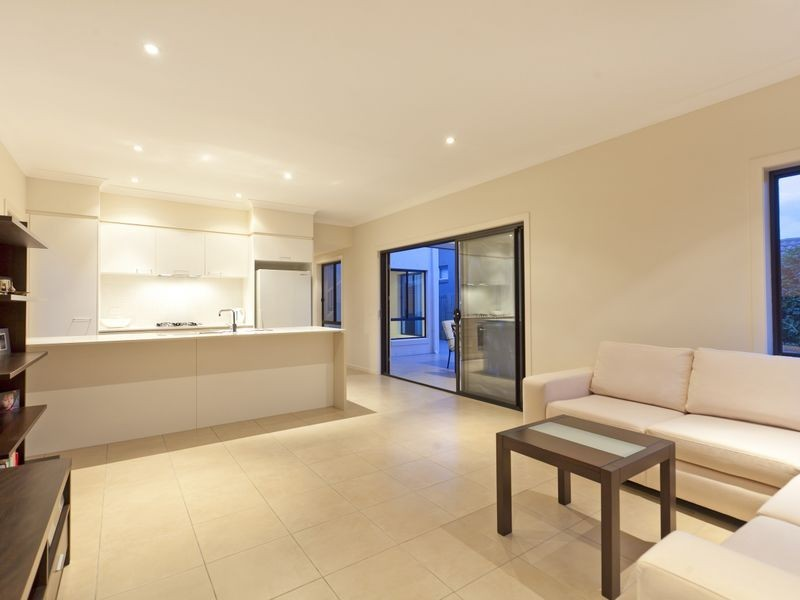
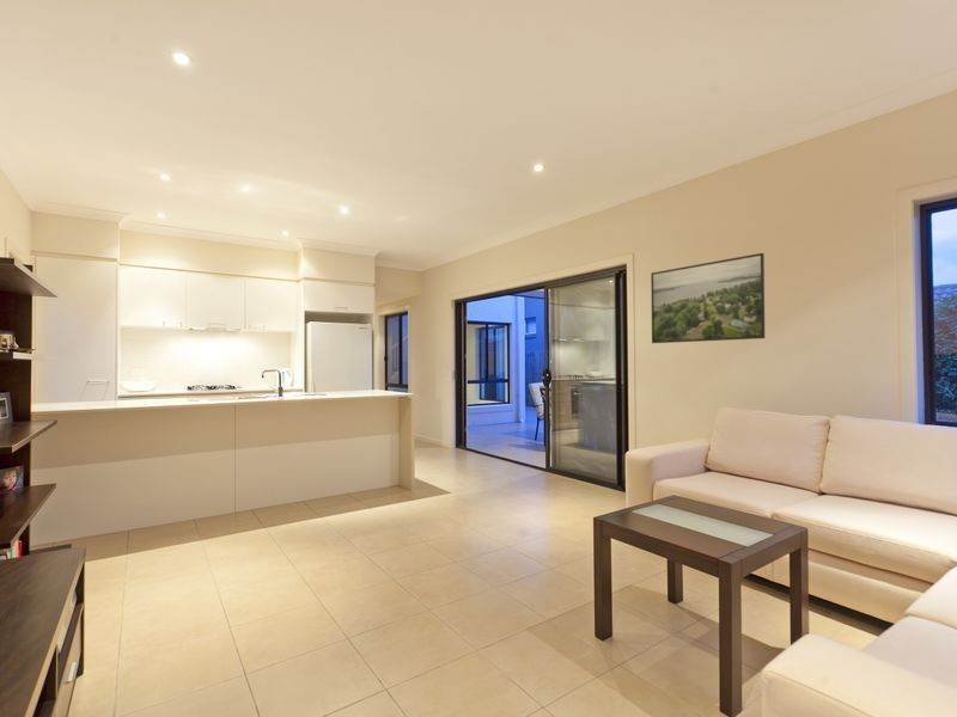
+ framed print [650,252,766,344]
